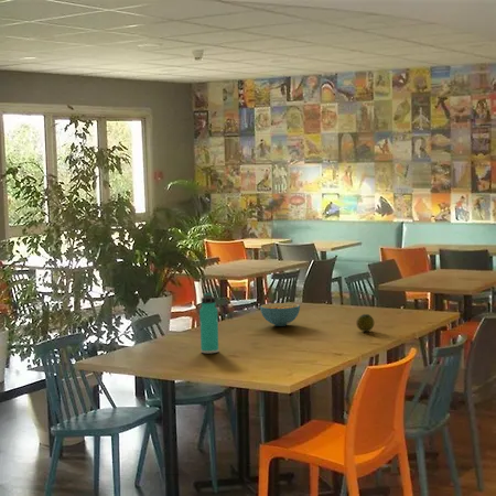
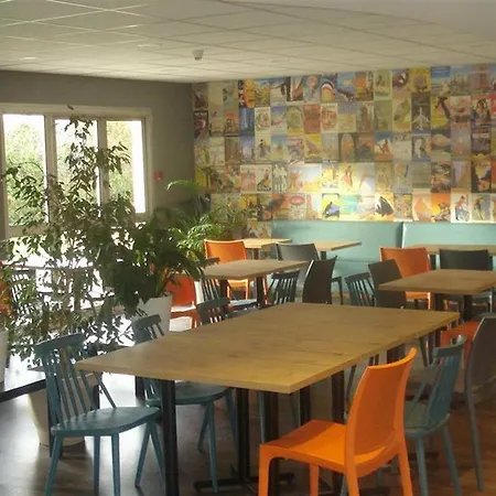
- cereal bowl [259,302,301,327]
- thermos bottle [198,291,219,355]
- fruit [355,313,375,333]
